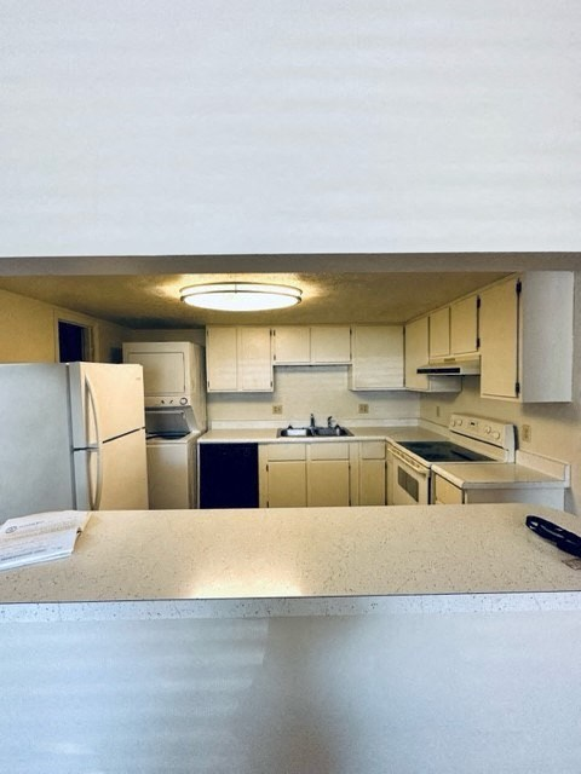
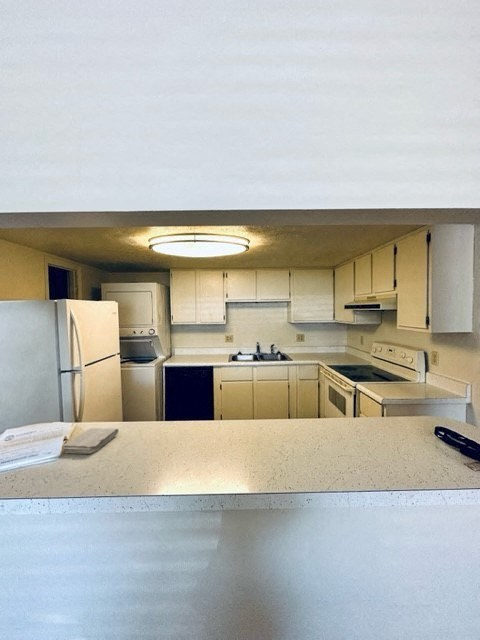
+ washcloth [61,427,119,455]
